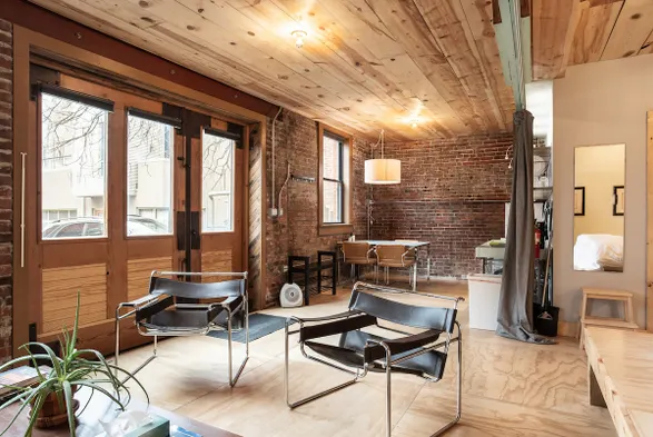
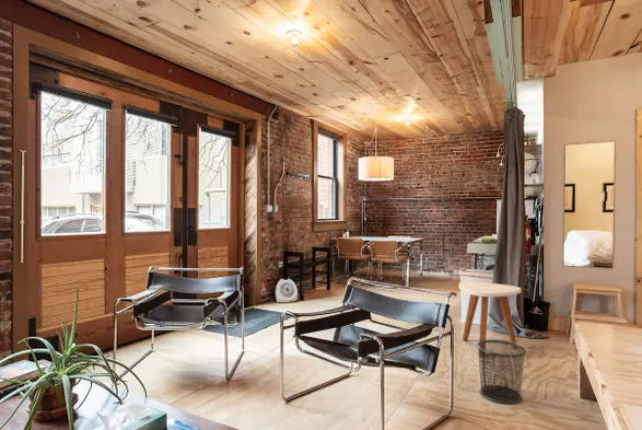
+ side table [458,281,522,357]
+ waste bin [476,339,527,405]
